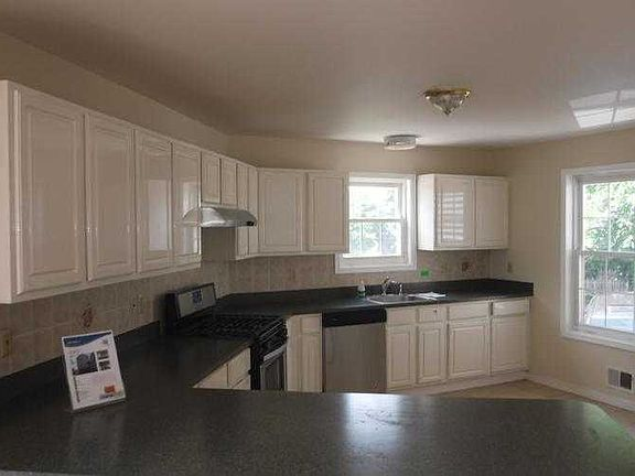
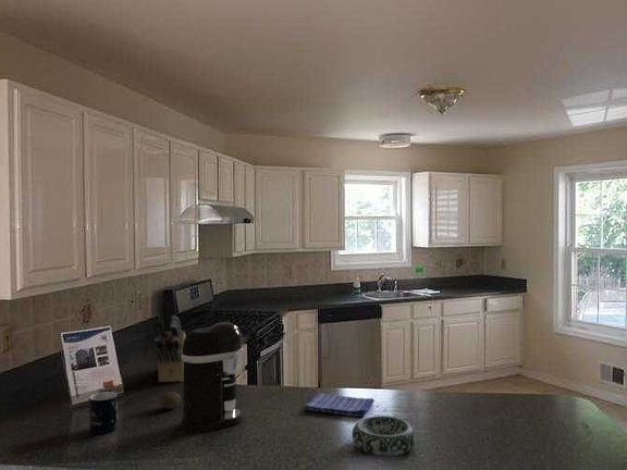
+ fruit [159,391,182,410]
+ mug [88,391,119,436]
+ decorative bowl [351,415,417,457]
+ knife block [153,314,186,383]
+ dish towel [304,392,376,418]
+ coffee maker [180,321,245,434]
